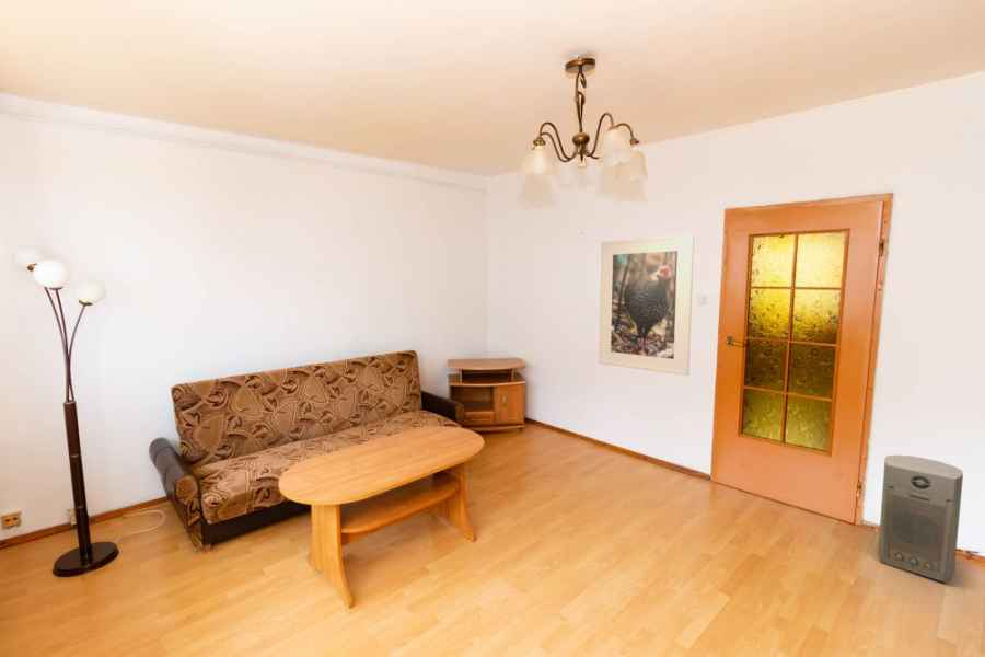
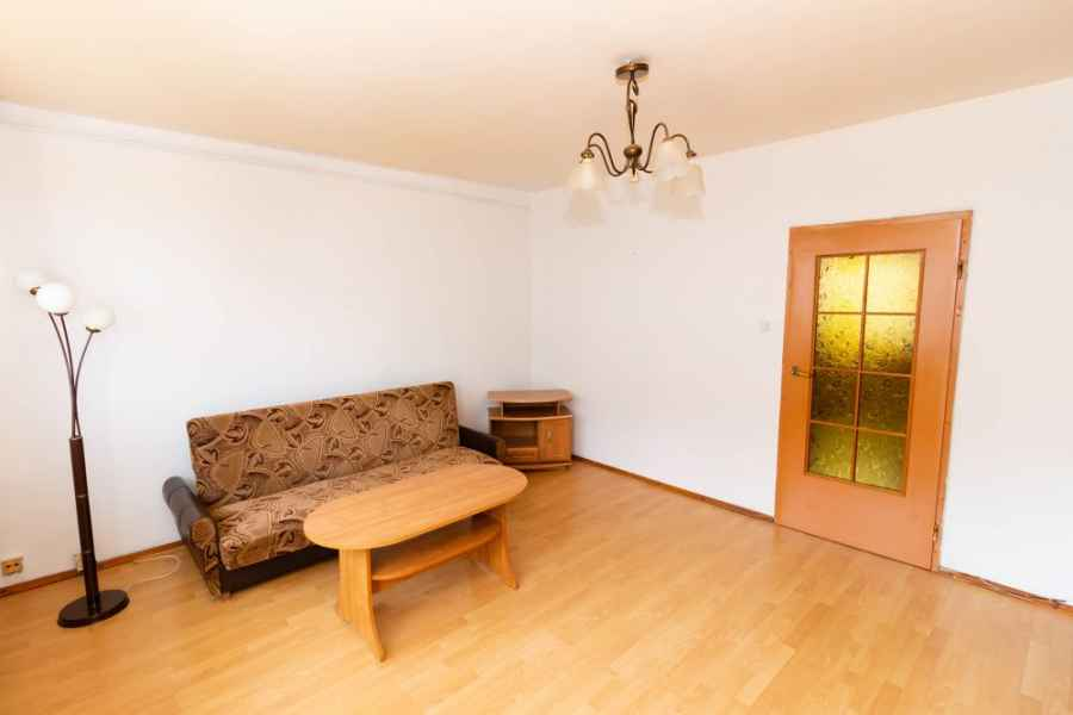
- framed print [598,233,695,377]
- fan [878,454,964,584]
